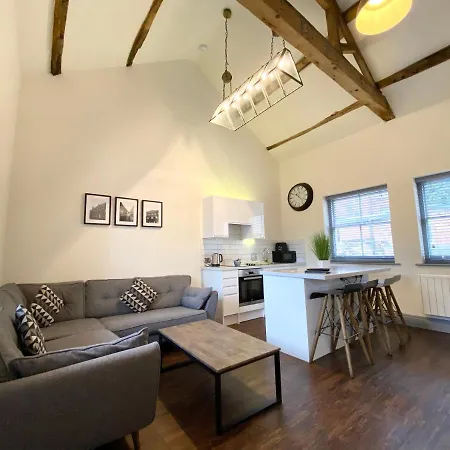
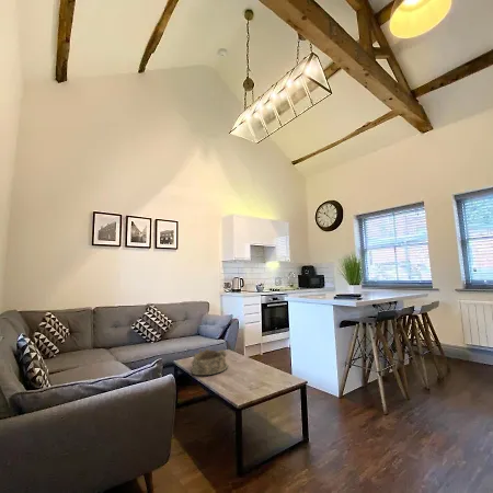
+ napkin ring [191,347,229,377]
